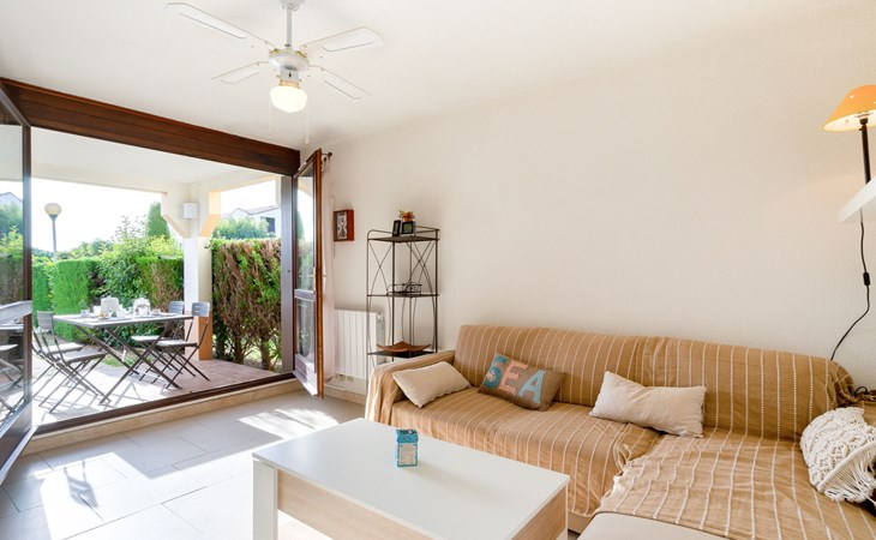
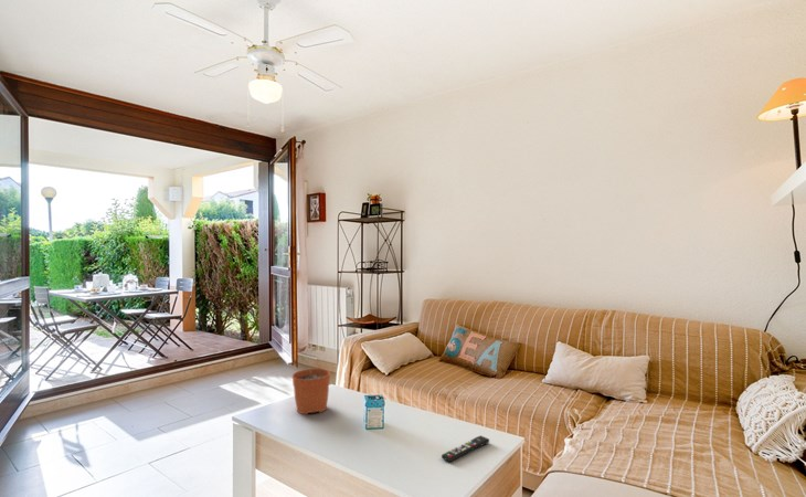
+ remote control [441,434,490,463]
+ plant pot [291,355,331,415]
